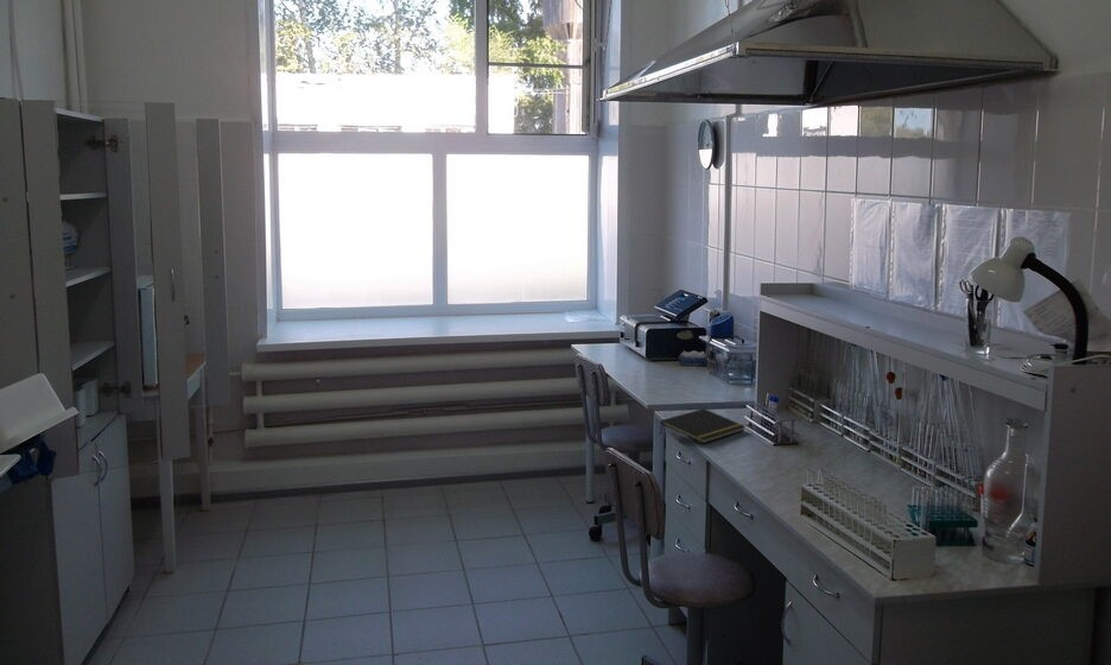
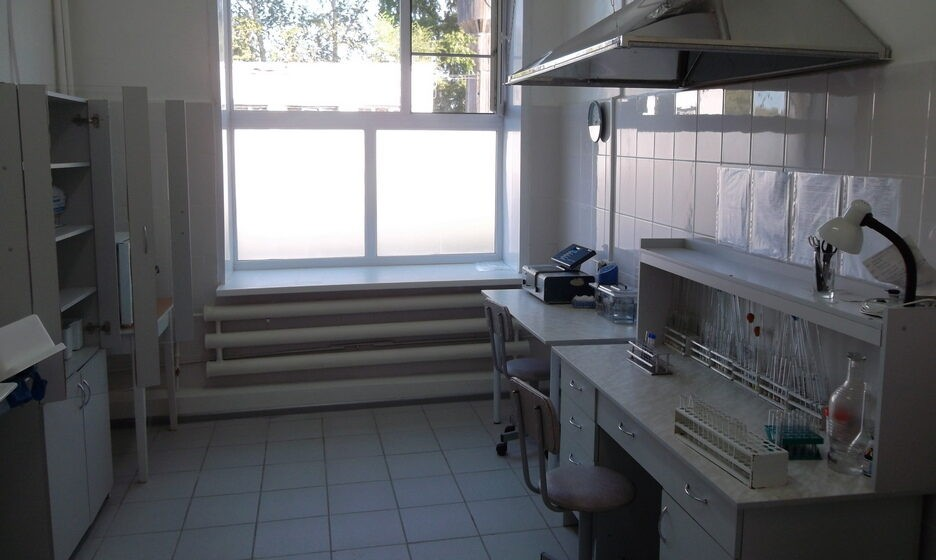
- notepad [659,407,747,444]
